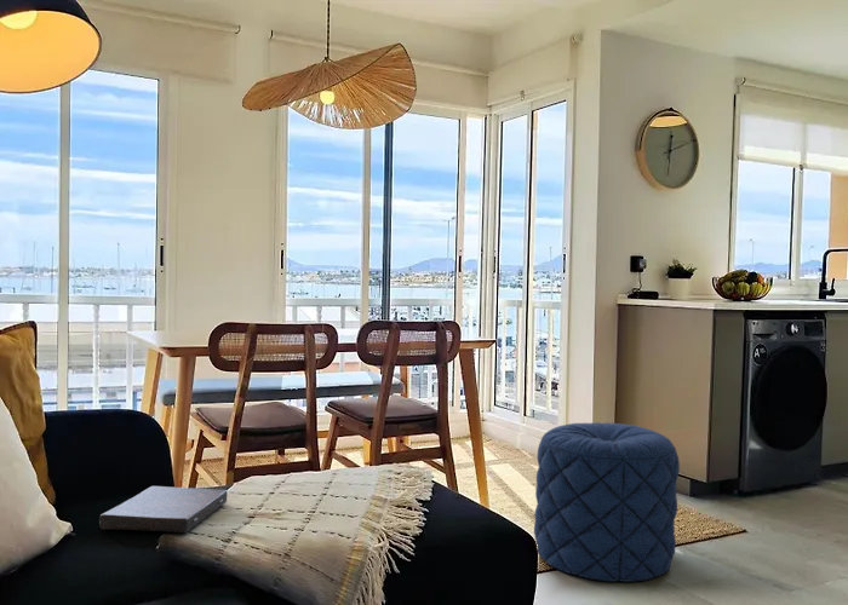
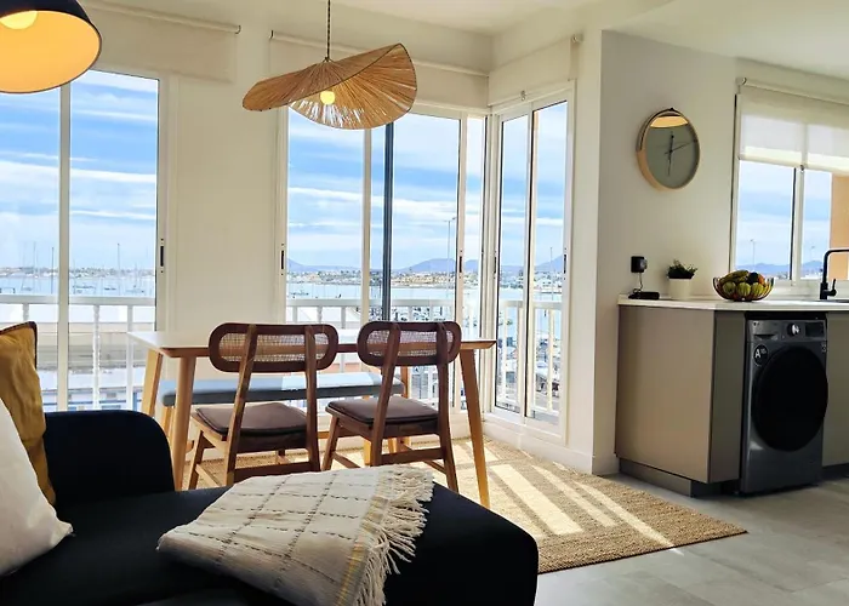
- pouf [533,421,681,583]
- book [98,485,228,534]
